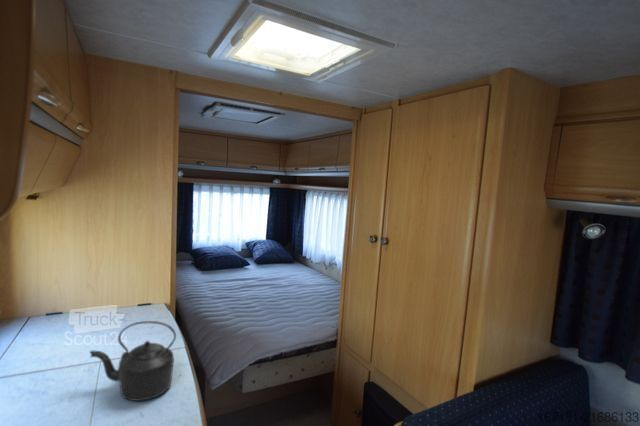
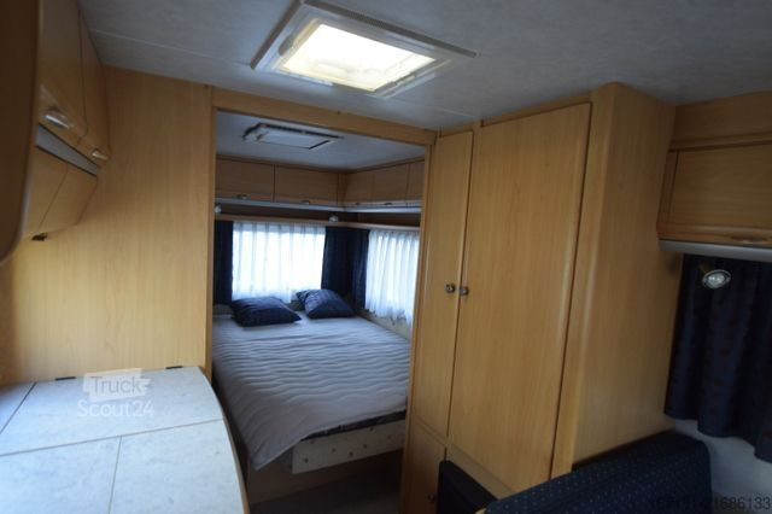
- kettle [89,320,177,402]
